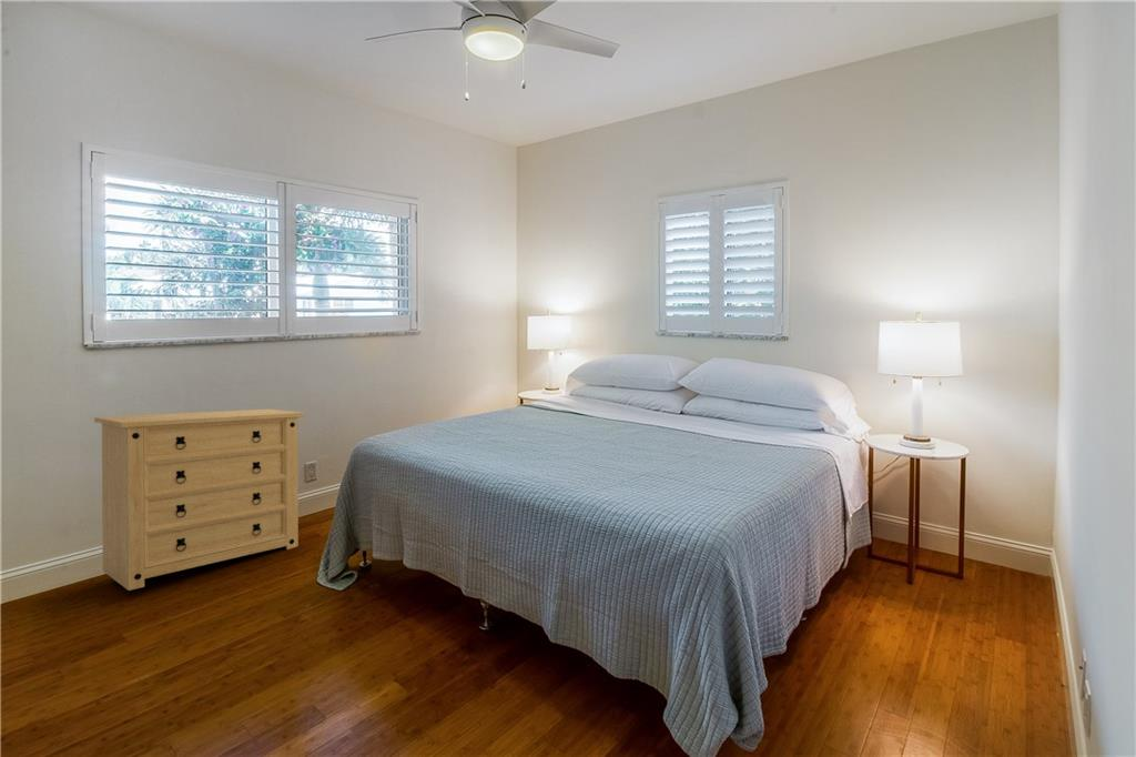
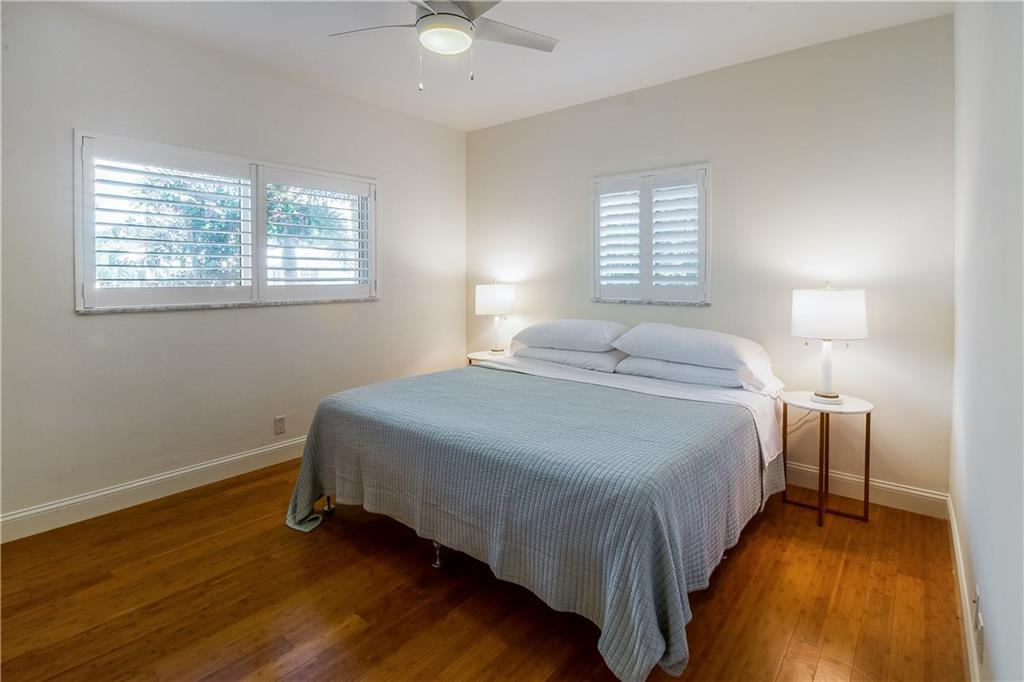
- dresser [93,408,305,592]
